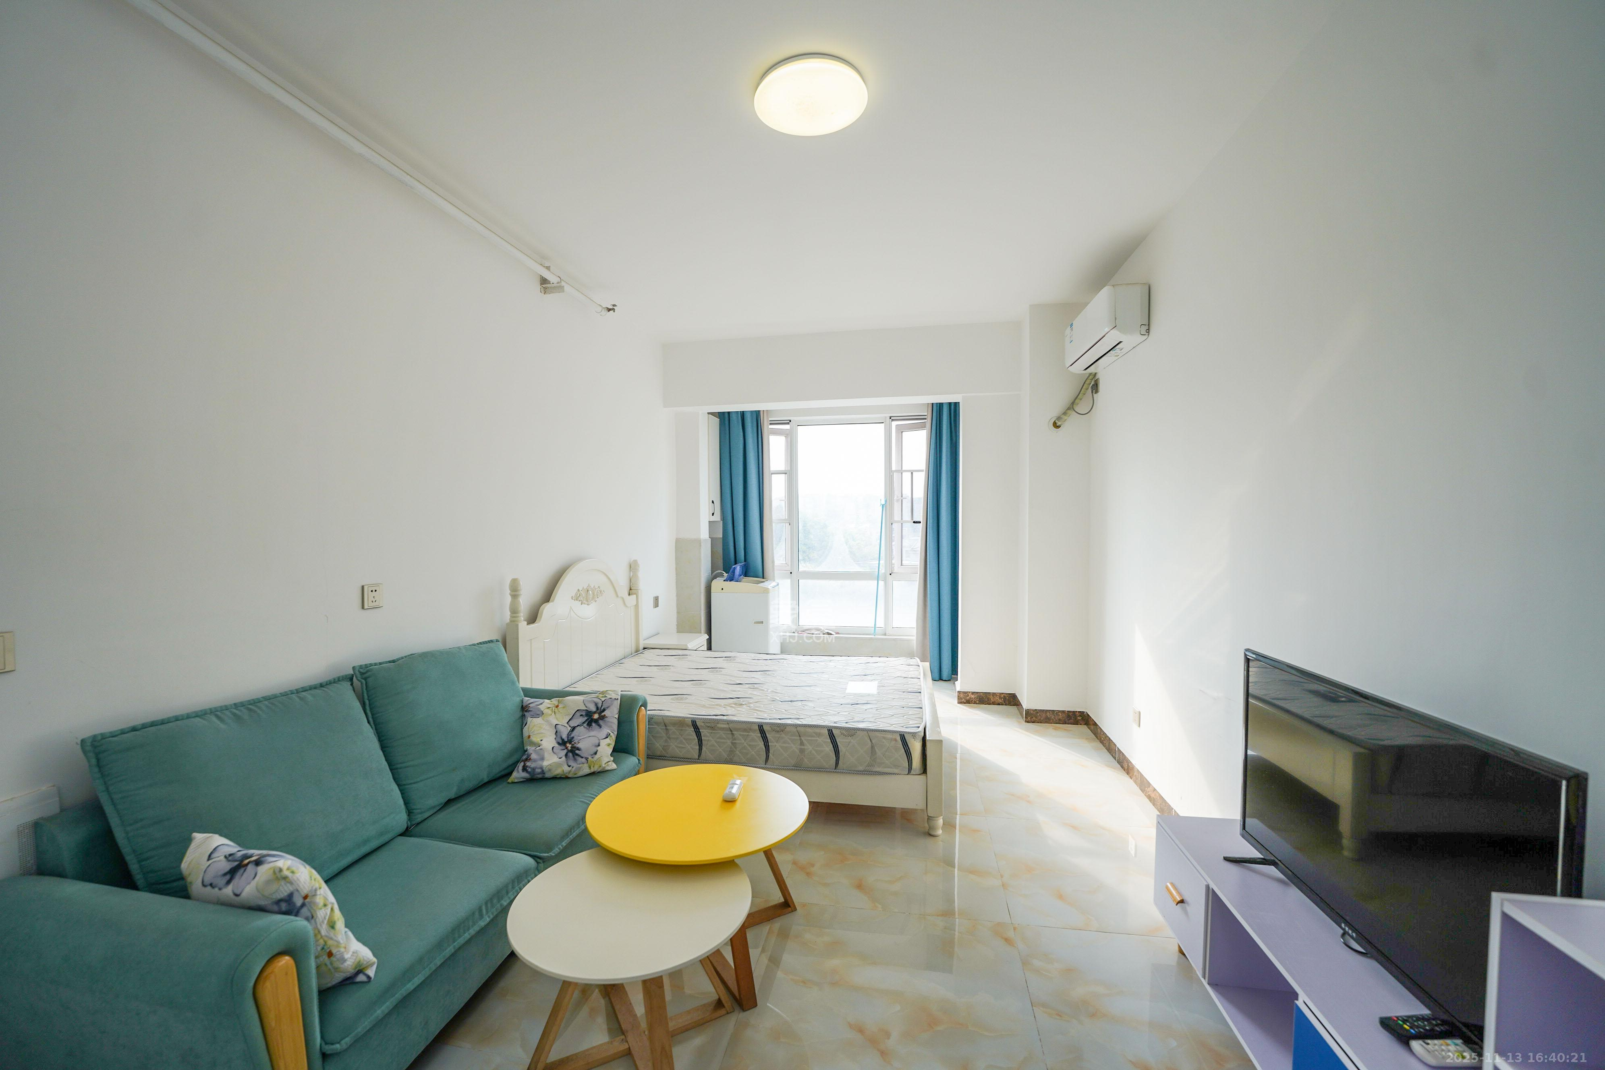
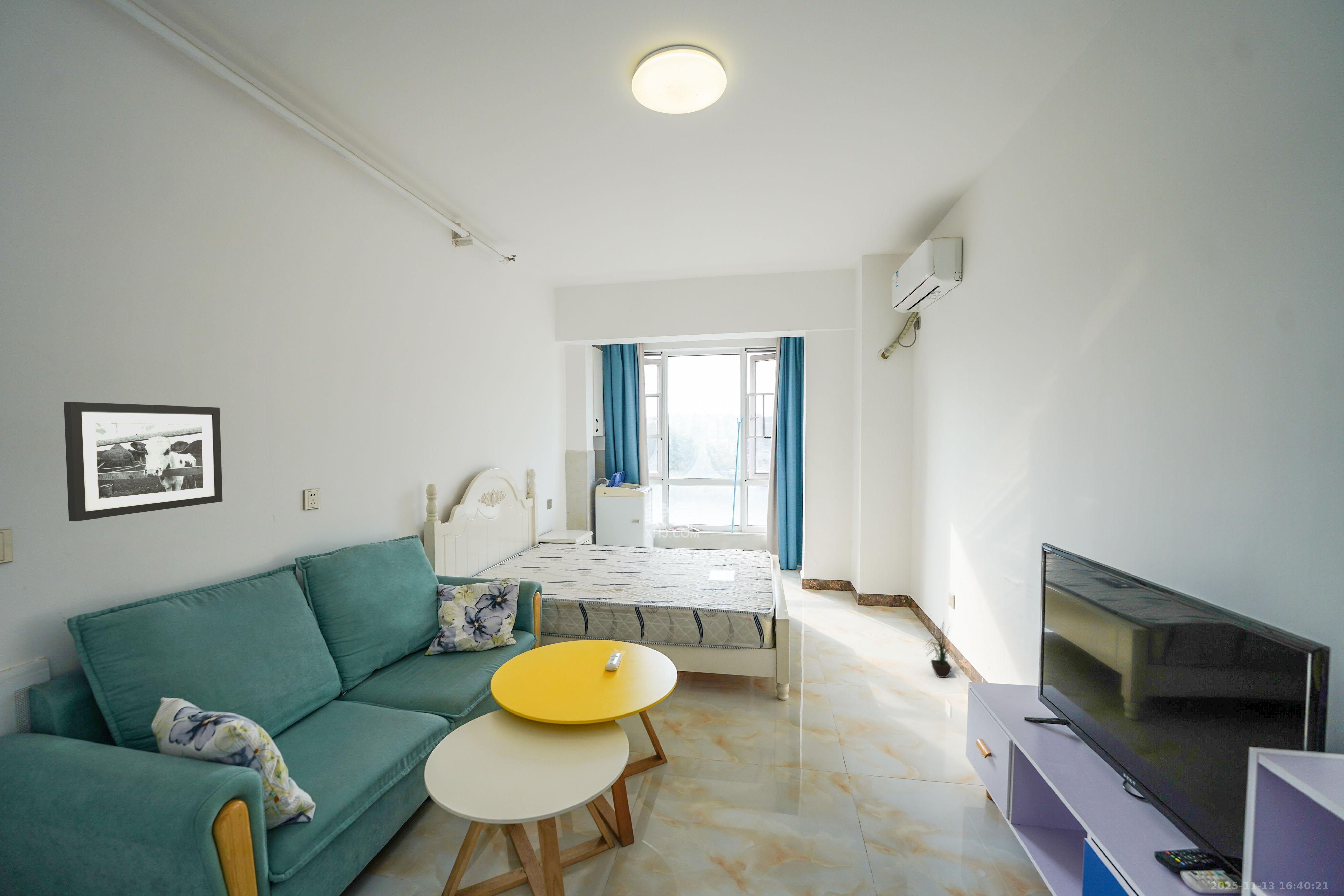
+ potted plant [922,617,959,678]
+ picture frame [64,402,223,522]
